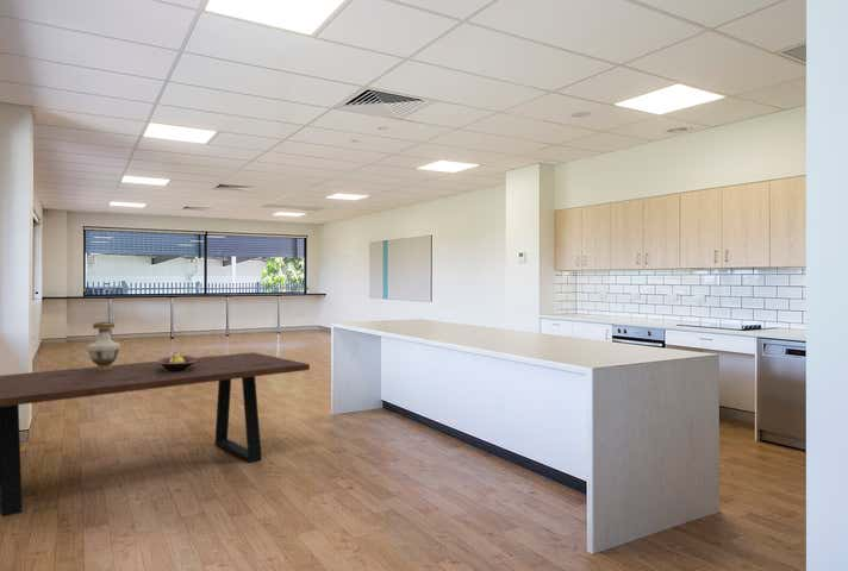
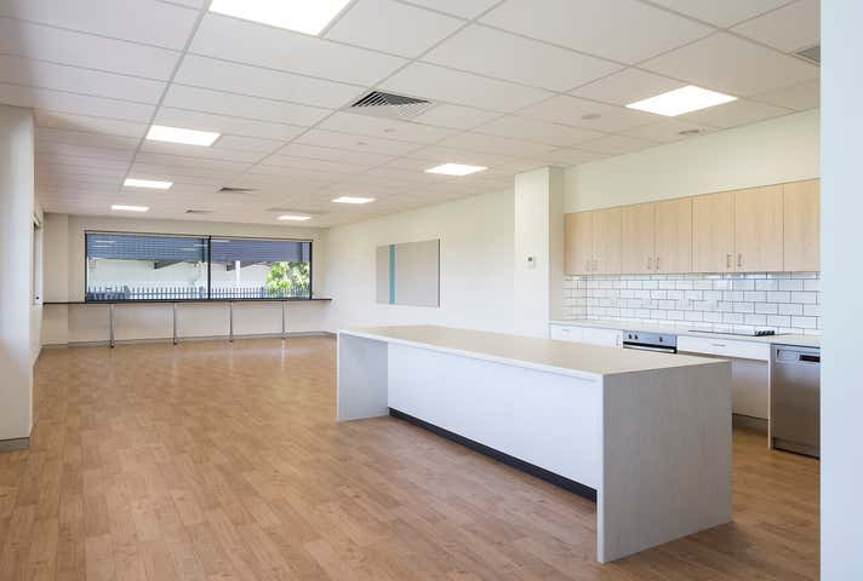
- dining table [0,351,311,517]
- fruit bowl [156,351,197,372]
- vase [86,321,121,370]
